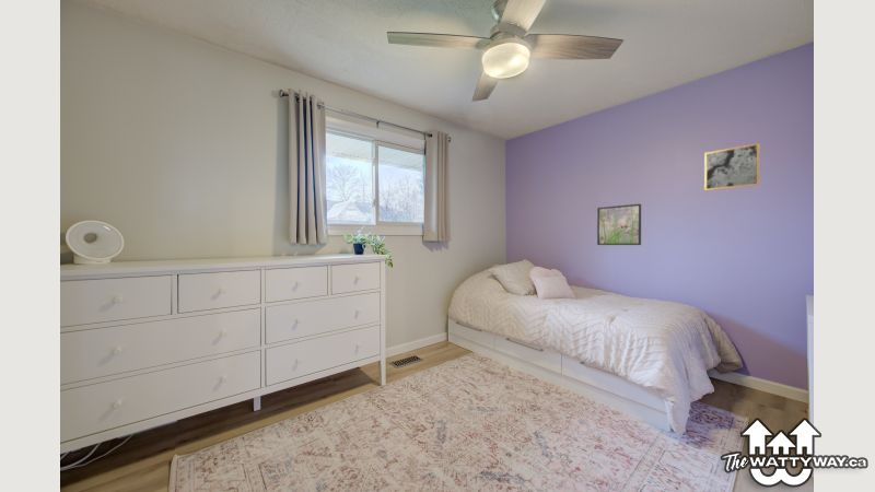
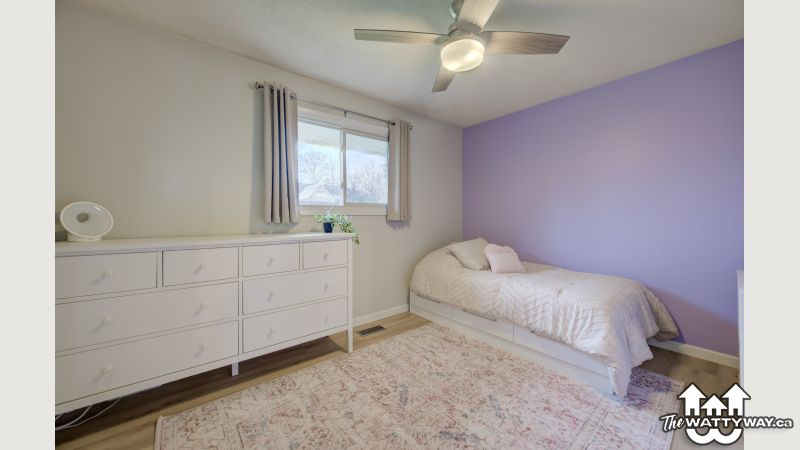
- wall art [703,142,760,191]
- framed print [596,203,642,246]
